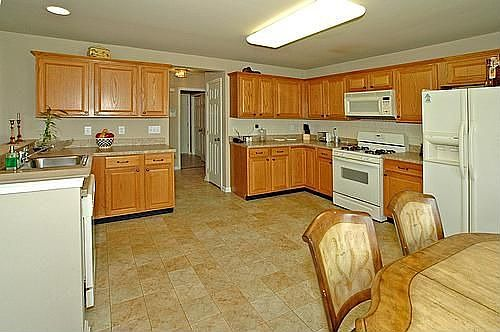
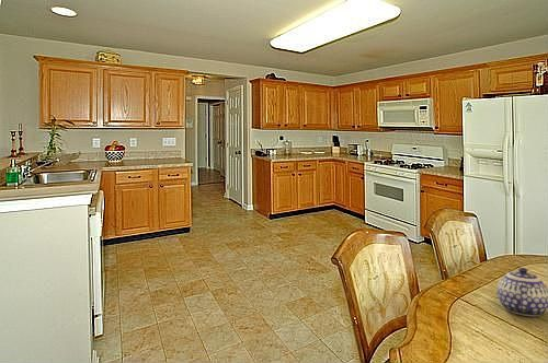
+ teapot [496,267,548,317]
